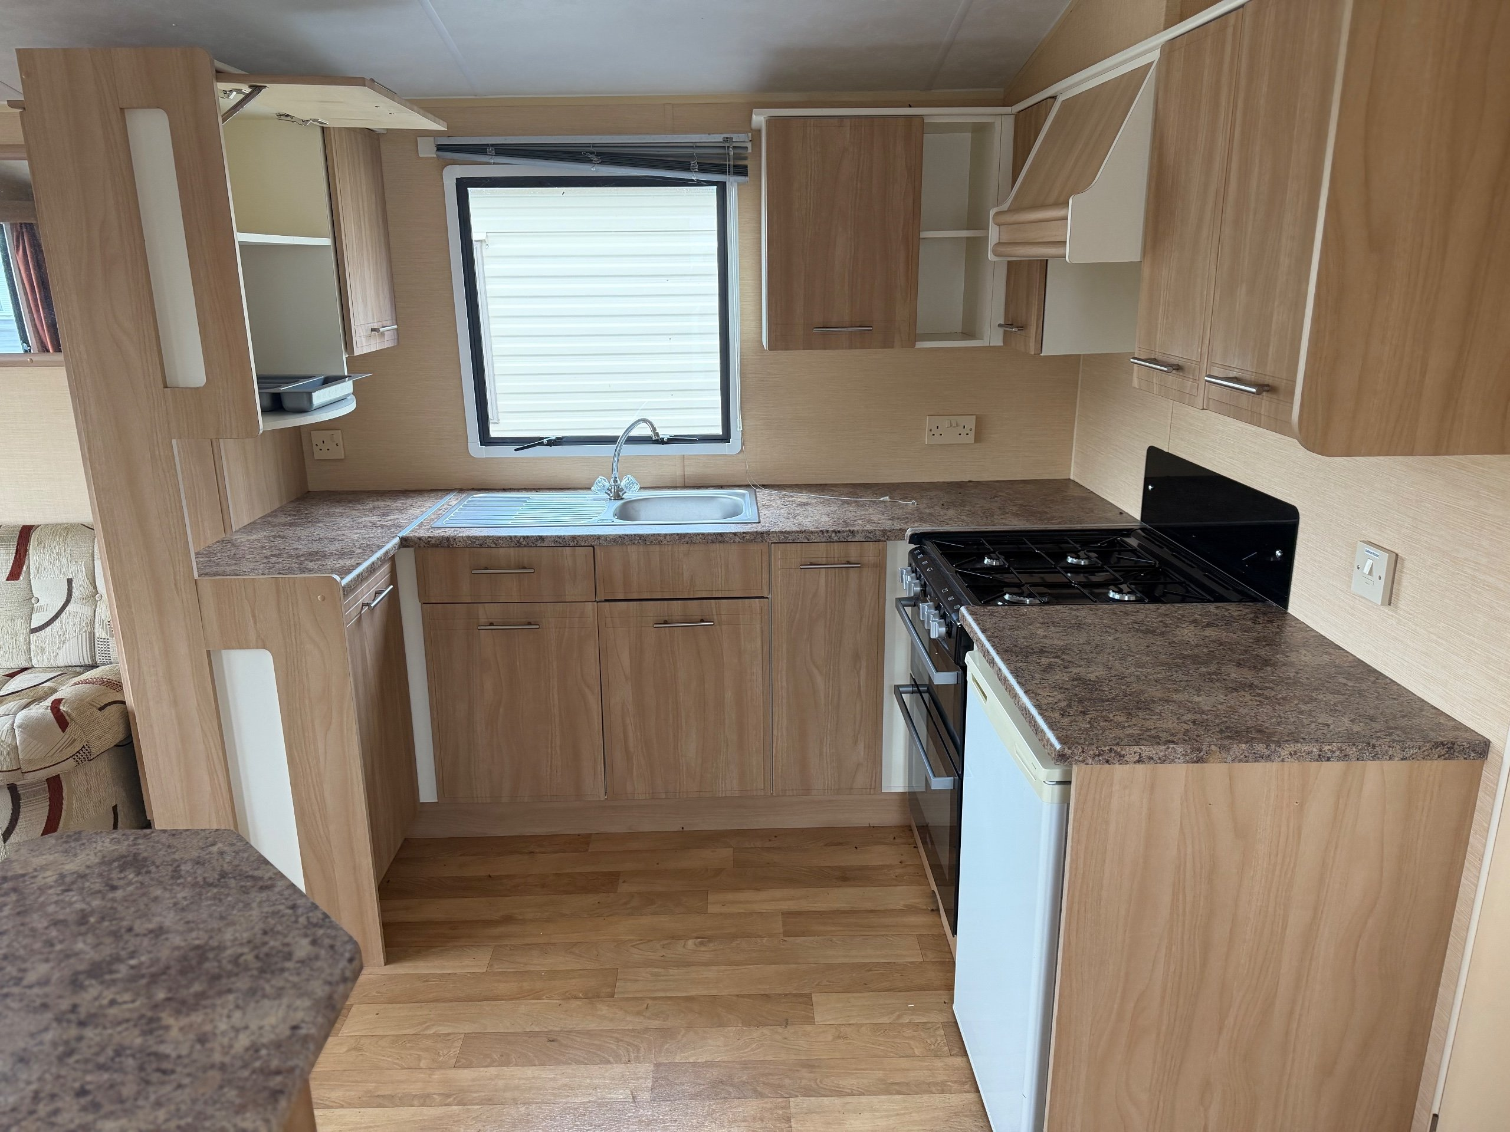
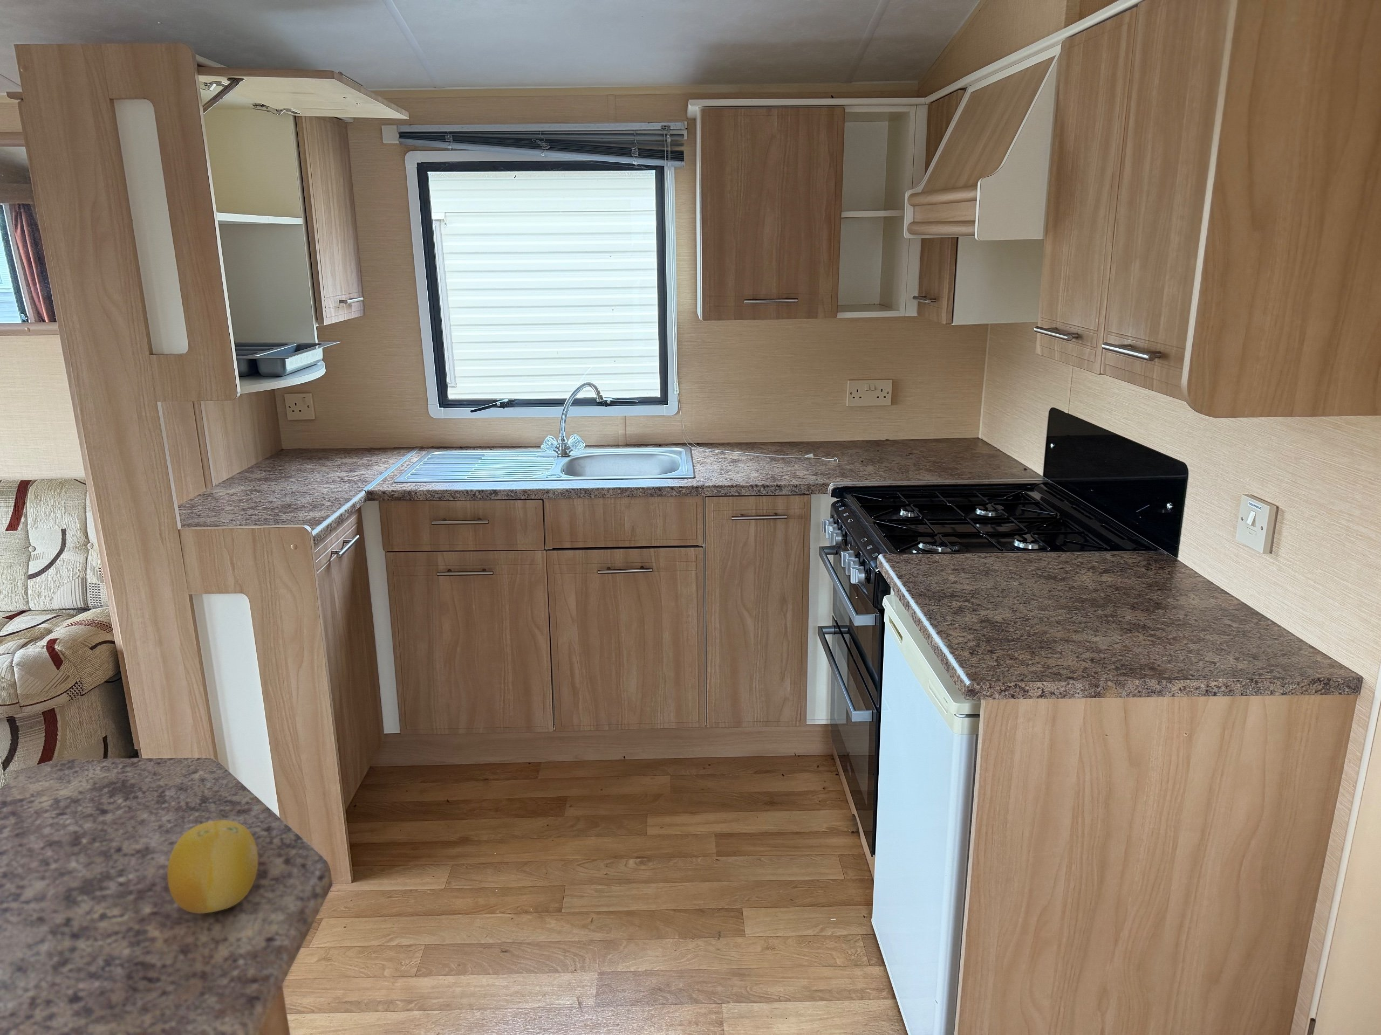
+ fruit [166,820,259,914]
